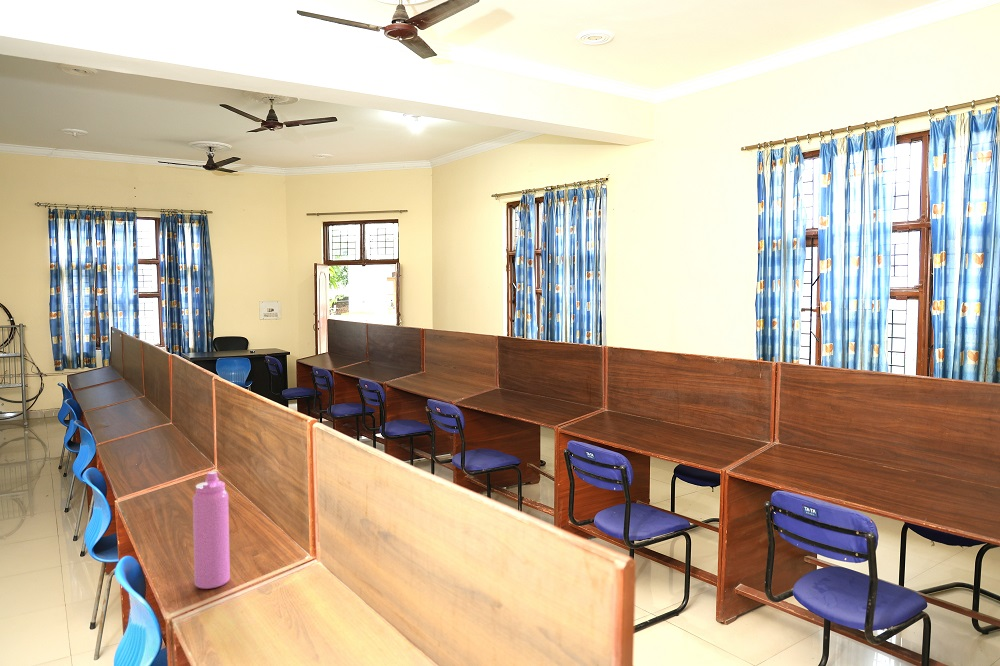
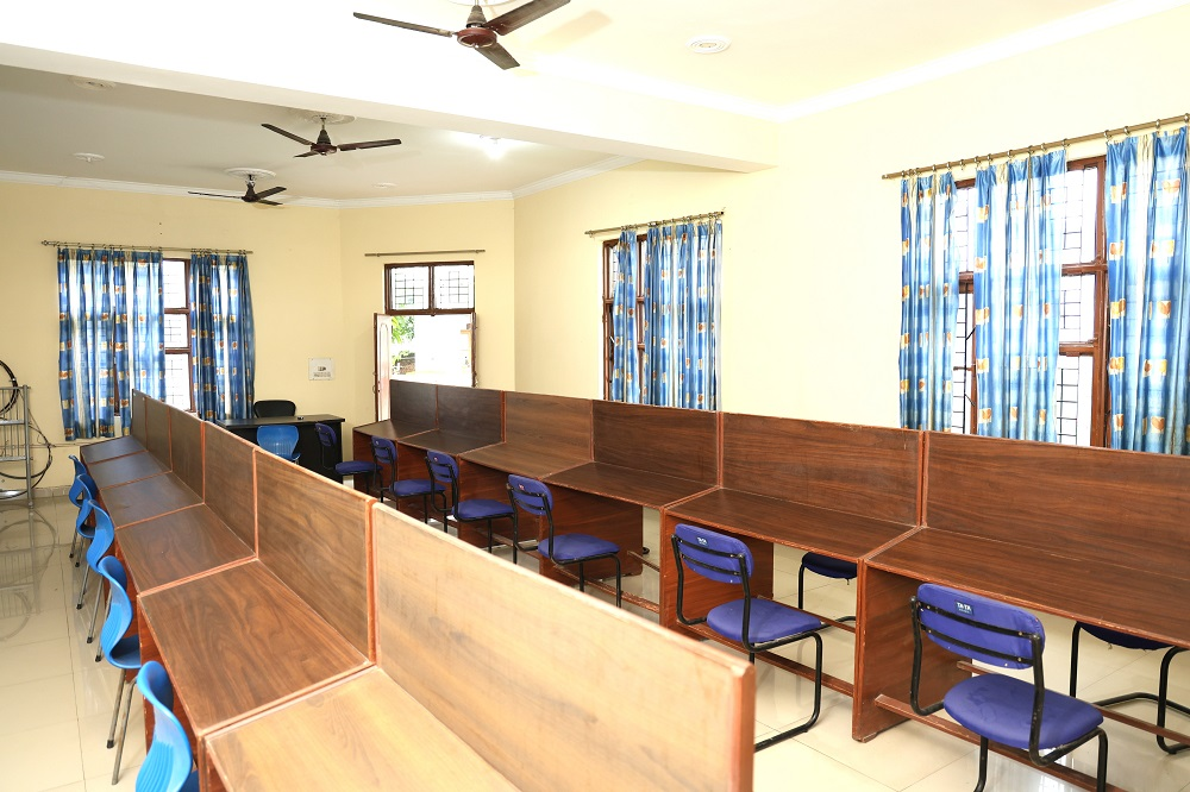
- water bottle [192,471,231,590]
